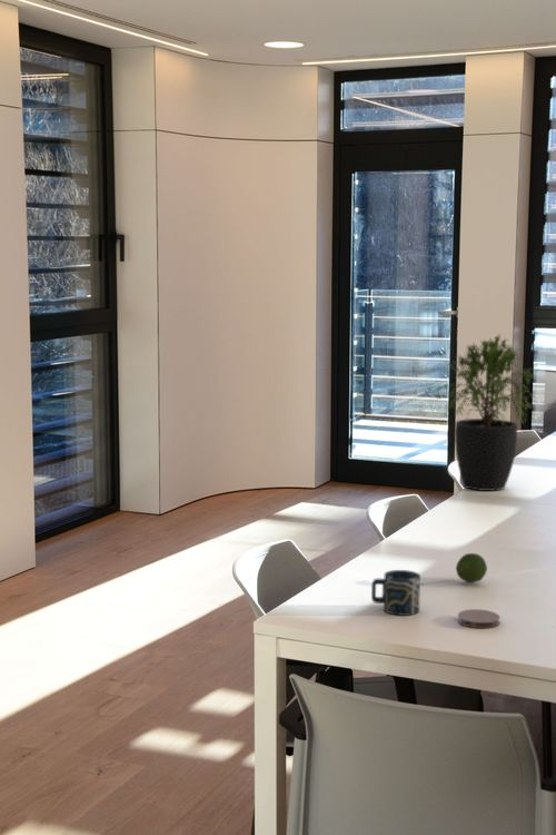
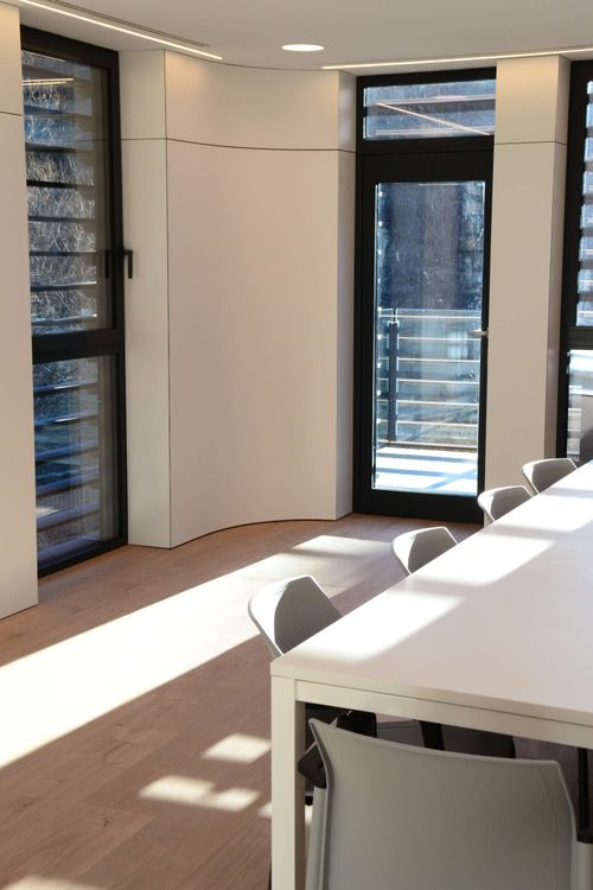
- coaster [457,608,502,629]
- fruit [455,552,488,583]
- cup [370,569,421,617]
- potted plant [435,334,537,492]
